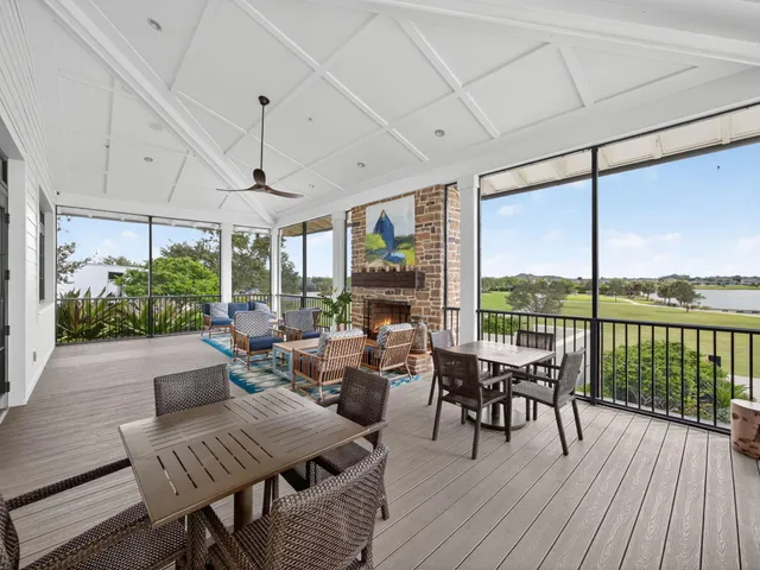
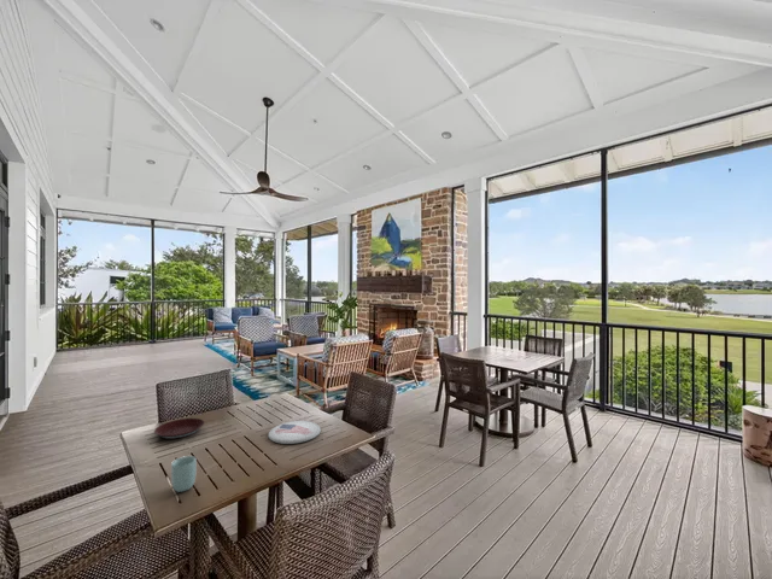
+ plate [267,420,322,445]
+ cup [170,455,198,493]
+ plate [153,417,205,440]
